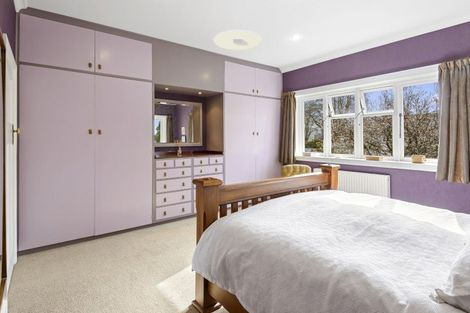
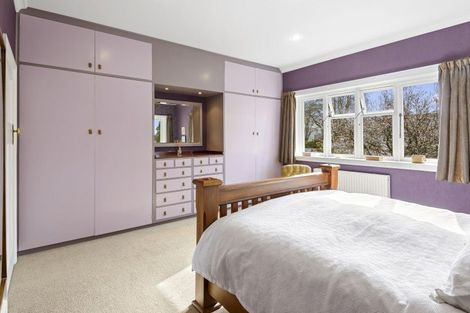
- ceiling light [213,29,262,51]
